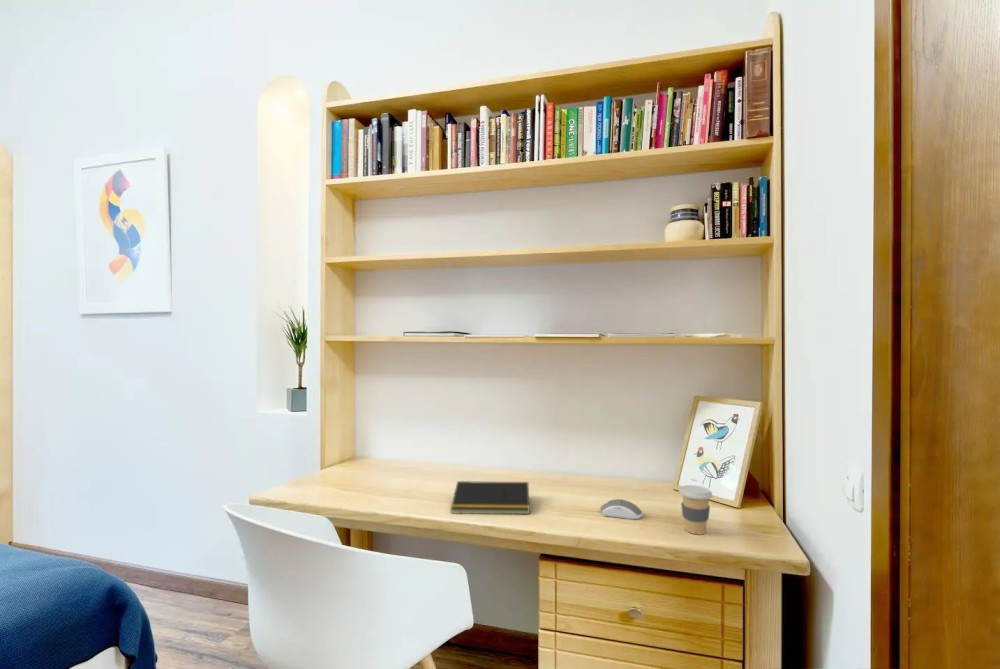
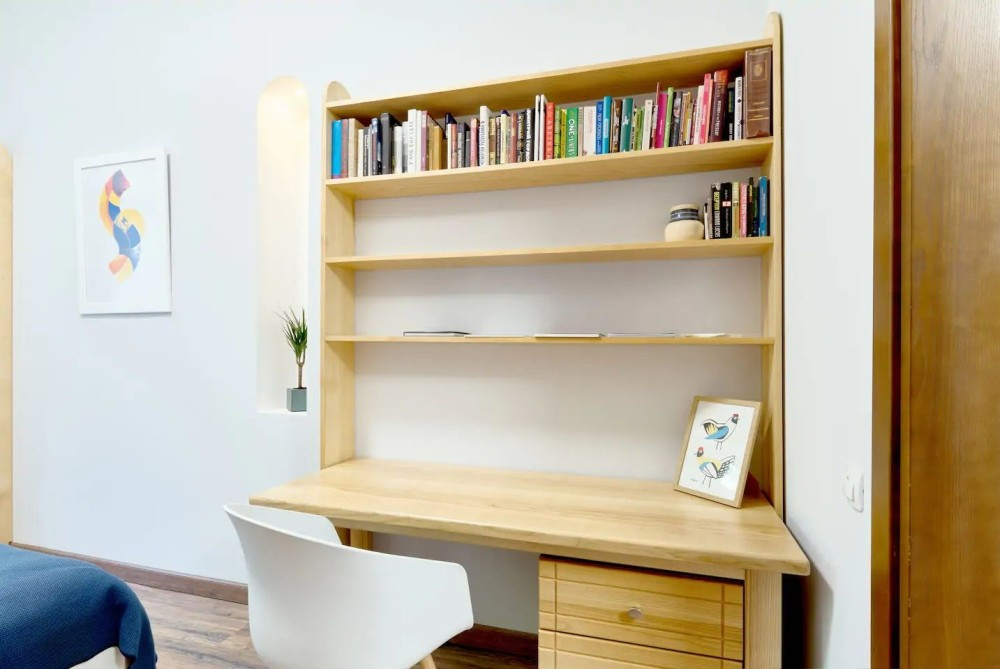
- notepad [450,480,530,515]
- computer mouse [599,498,644,520]
- coffee cup [678,484,713,535]
